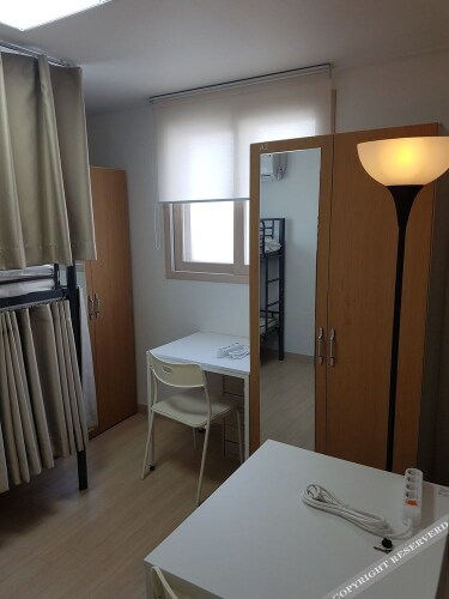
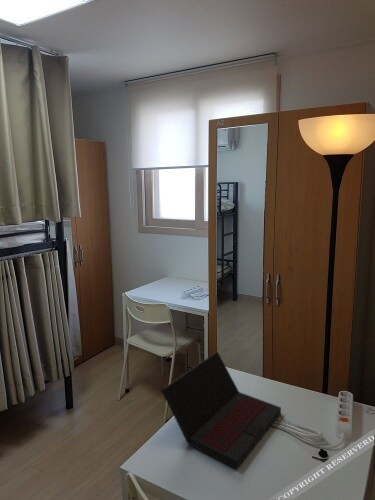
+ laptop [160,351,282,470]
